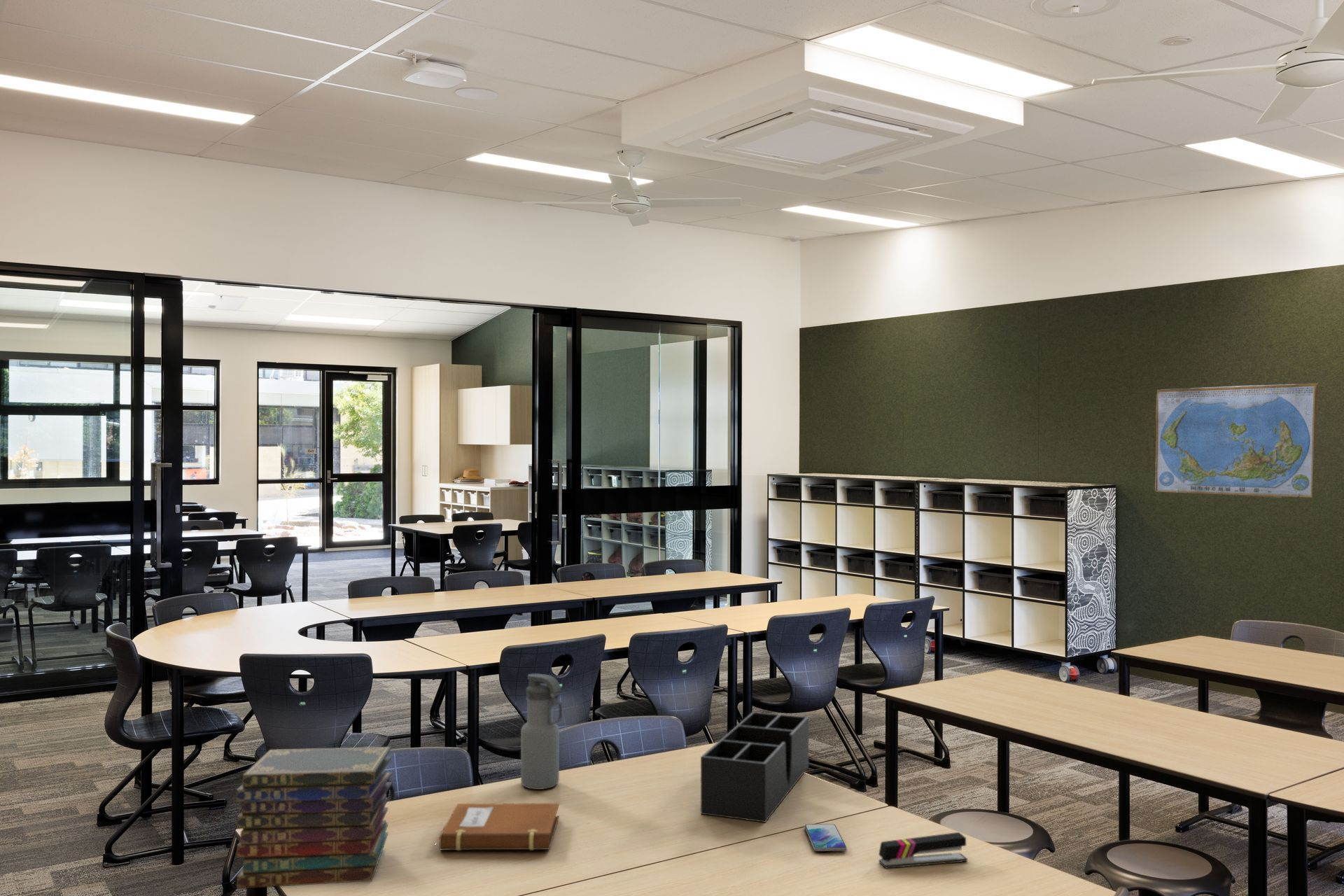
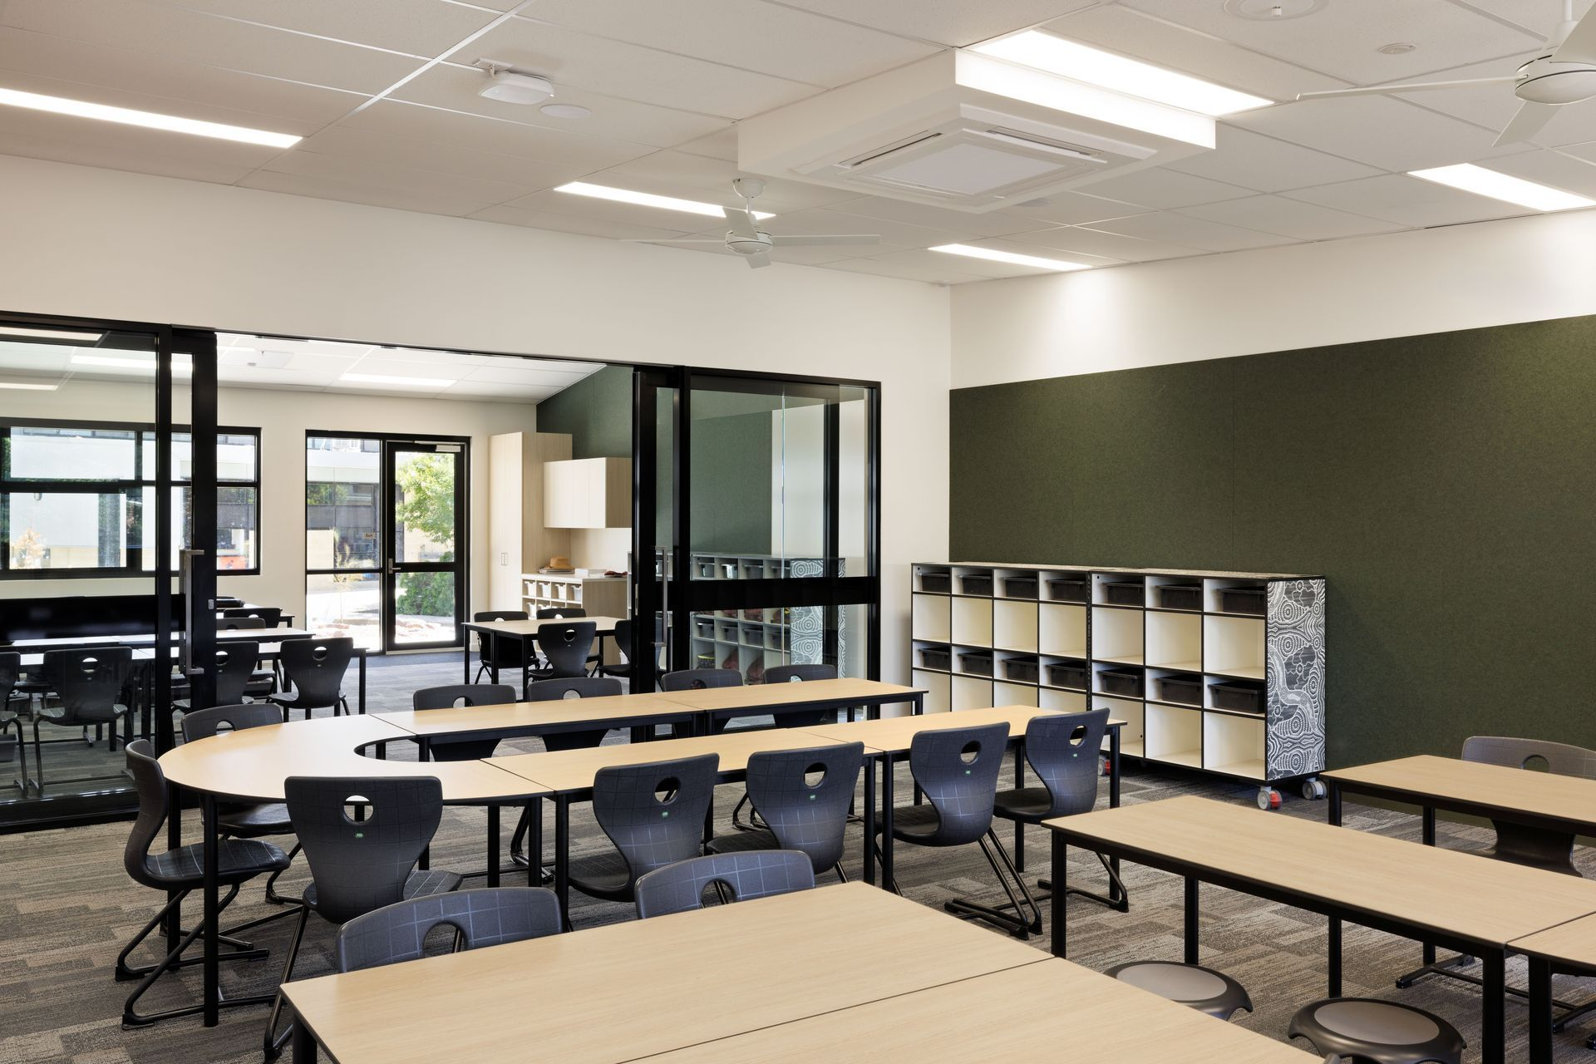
- notebook [436,802,560,851]
- book stack [235,746,393,890]
- desk organizer [700,711,809,823]
- stapler [878,832,968,869]
- water bottle [520,673,563,790]
- world map [1154,383,1319,500]
- smartphone [804,823,848,853]
